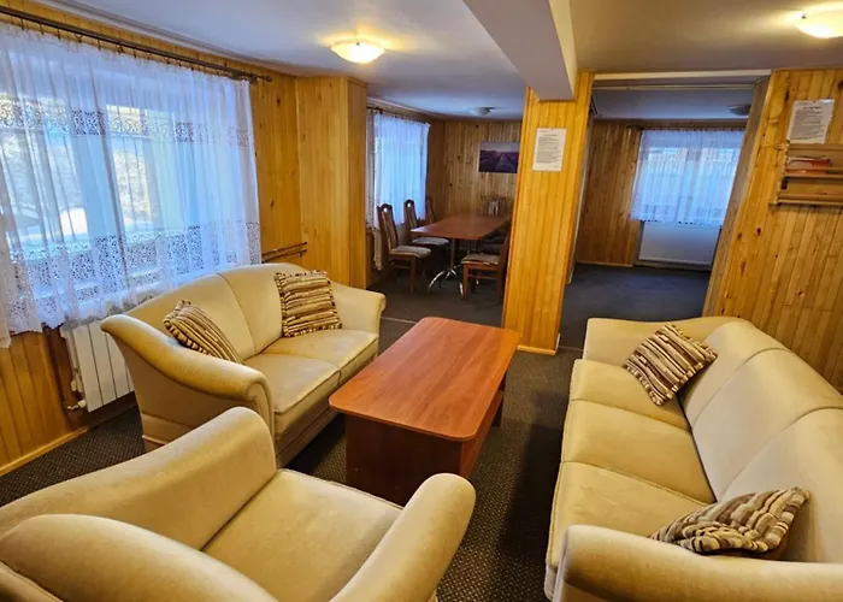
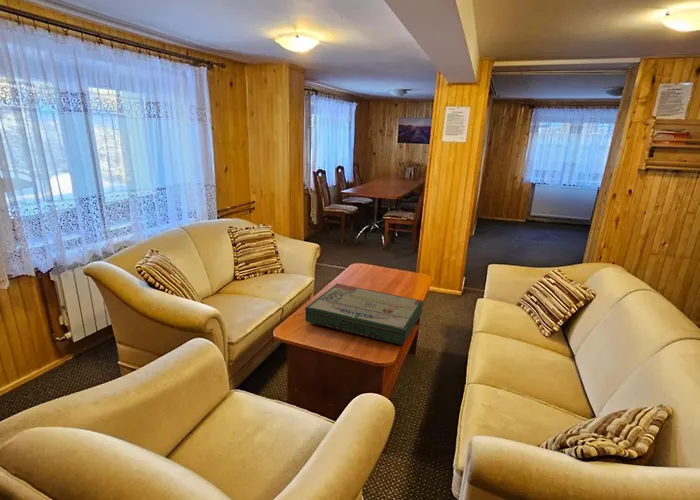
+ board game [304,282,424,346]
